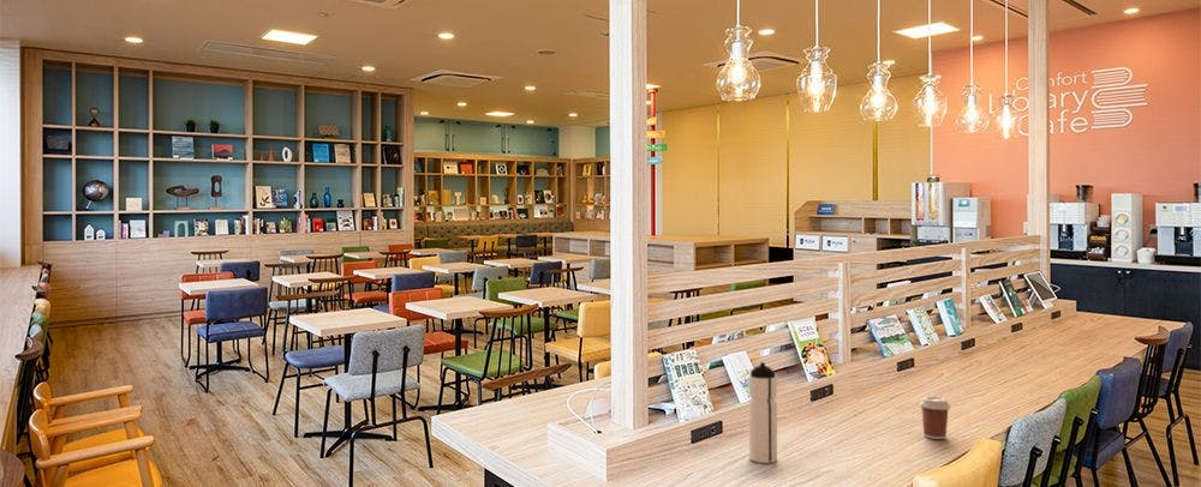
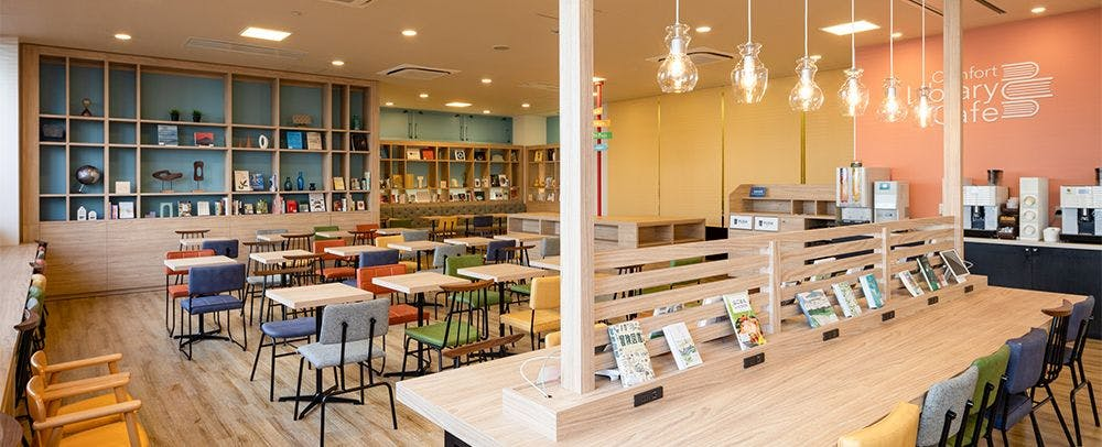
- water bottle [748,361,778,464]
- coffee cup [918,396,951,440]
